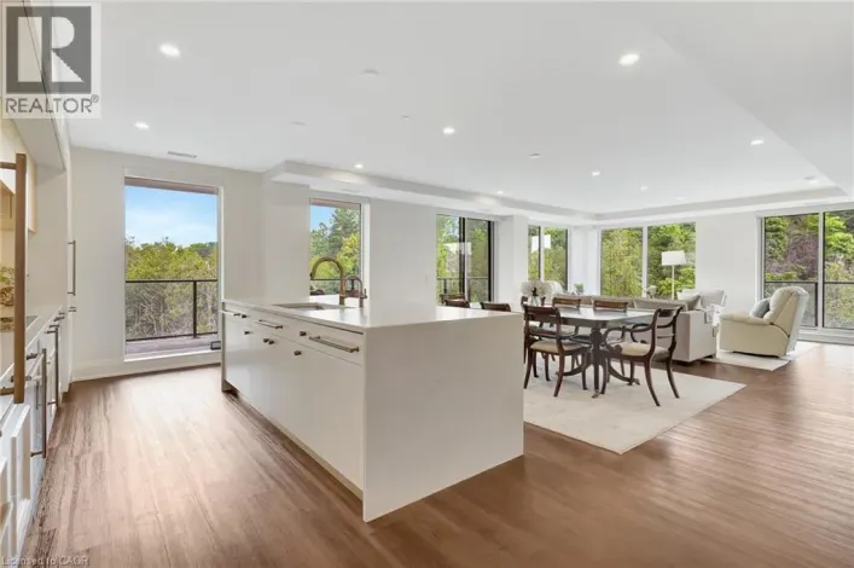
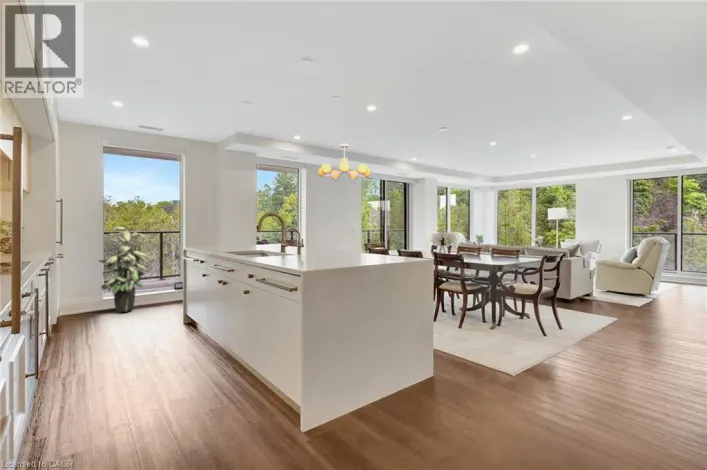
+ indoor plant [97,226,148,313]
+ chandelier [317,143,372,183]
